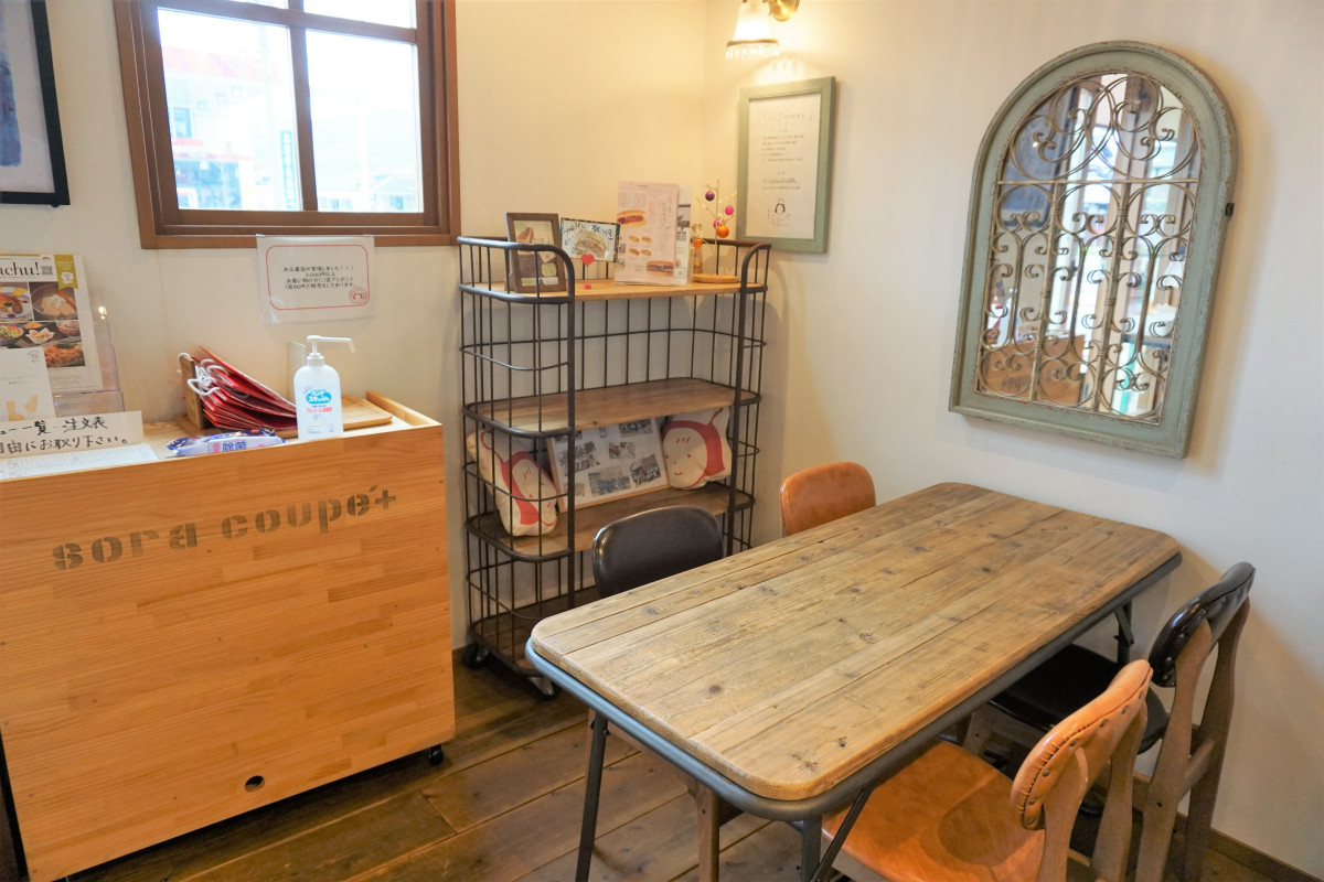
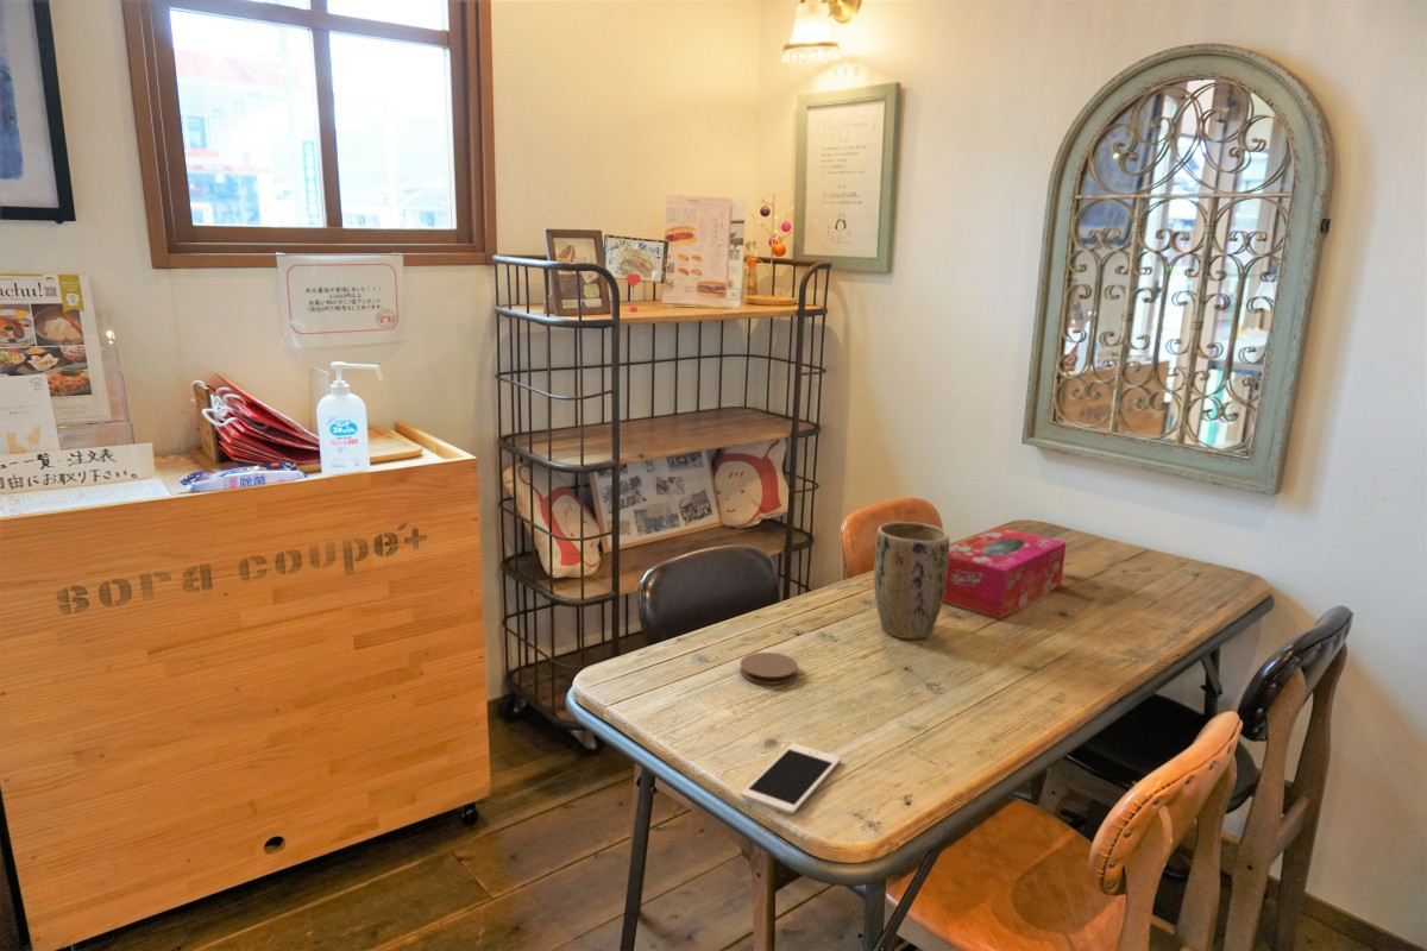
+ cell phone [741,742,842,815]
+ tissue box [943,527,1068,619]
+ coaster [738,651,799,686]
+ plant pot [873,521,950,640]
